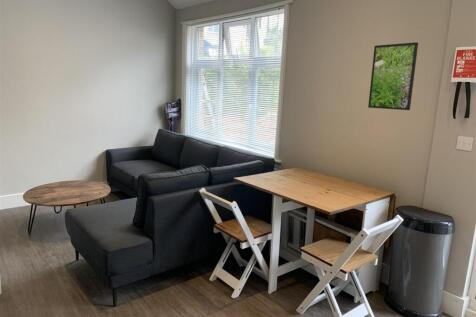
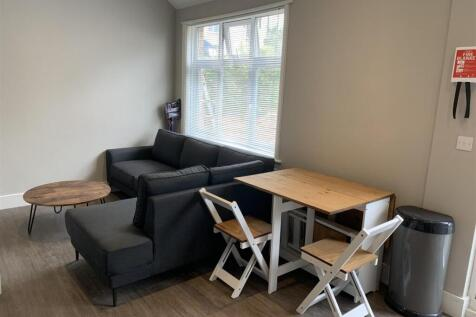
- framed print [367,41,419,111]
